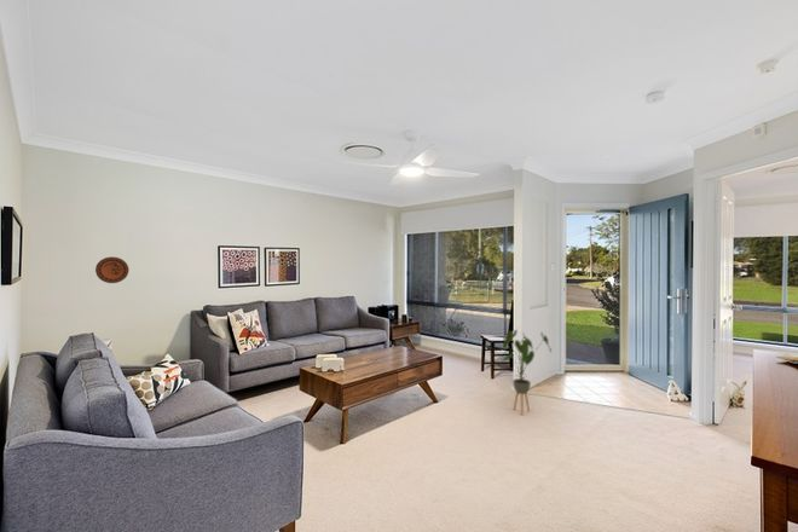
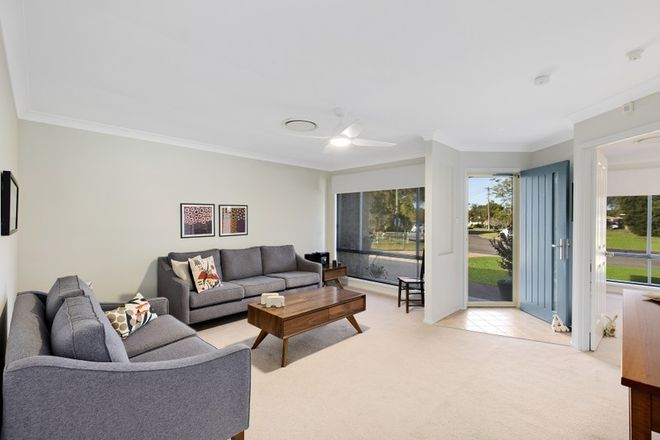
- house plant [502,329,553,416]
- decorative plate [94,256,131,284]
